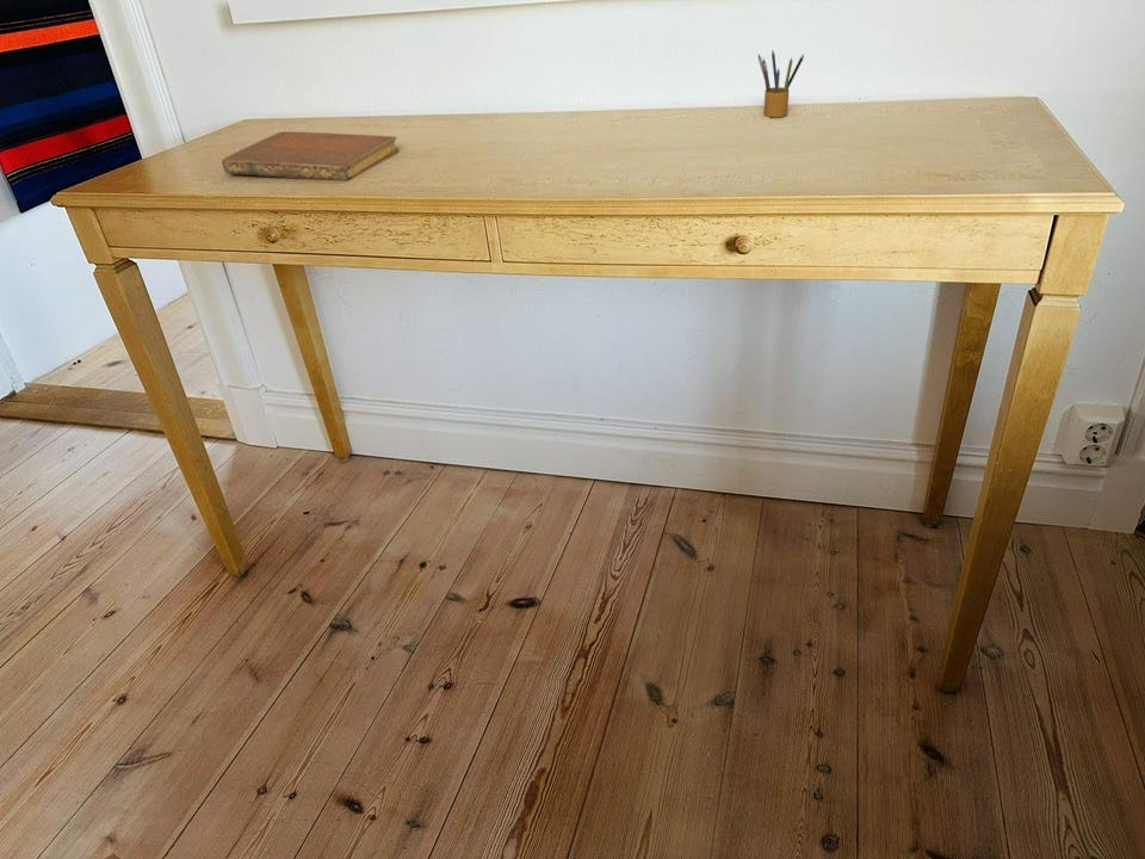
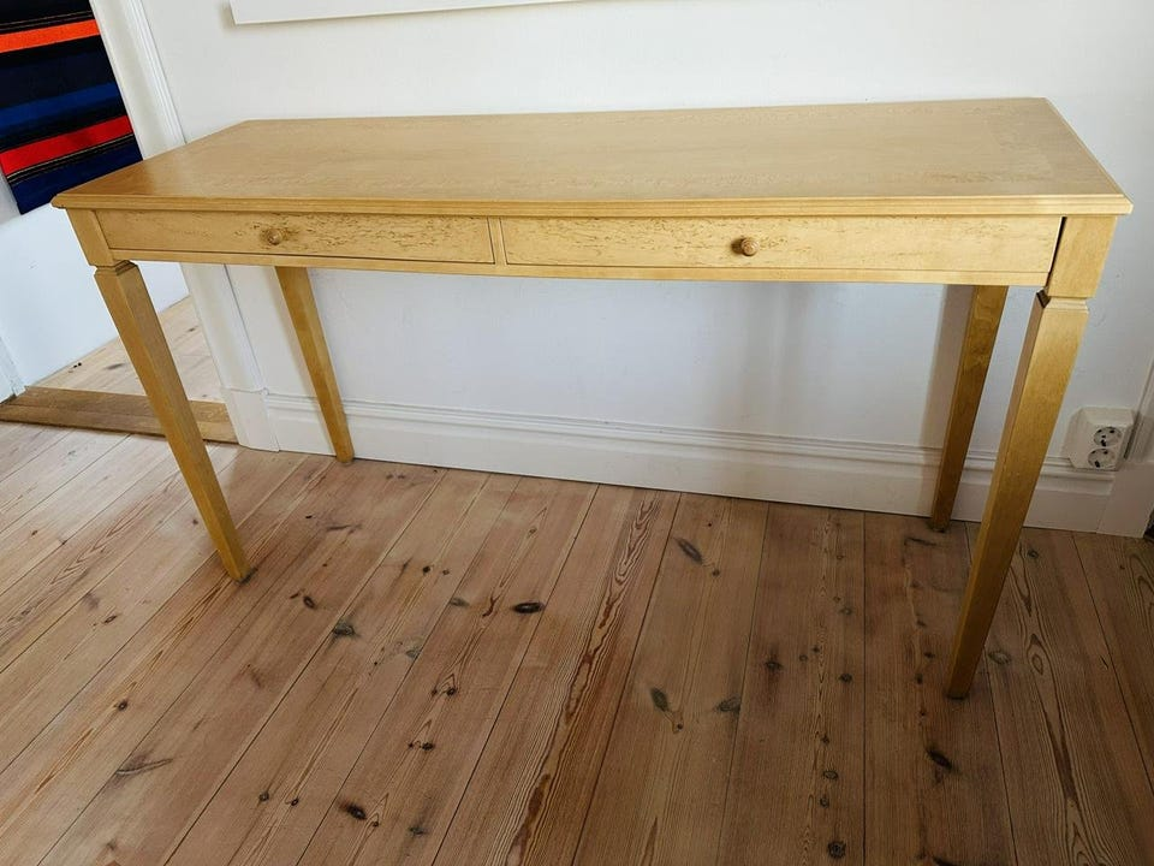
- pencil box [757,50,805,118]
- notebook [221,130,400,183]
